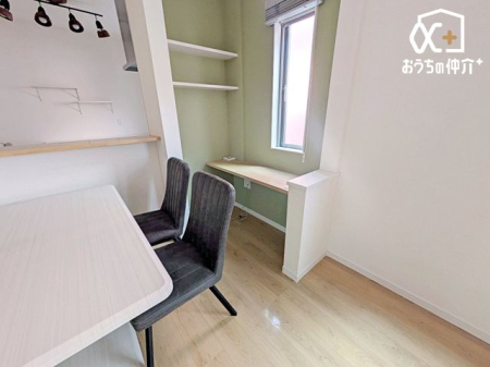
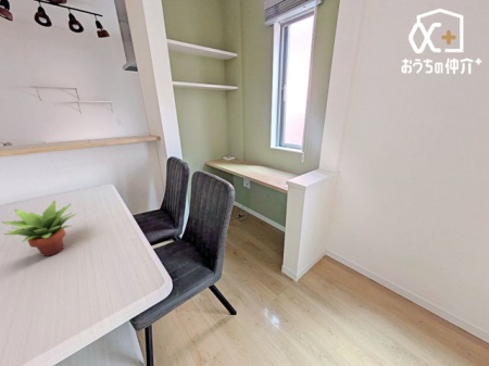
+ succulent plant [1,200,77,257]
